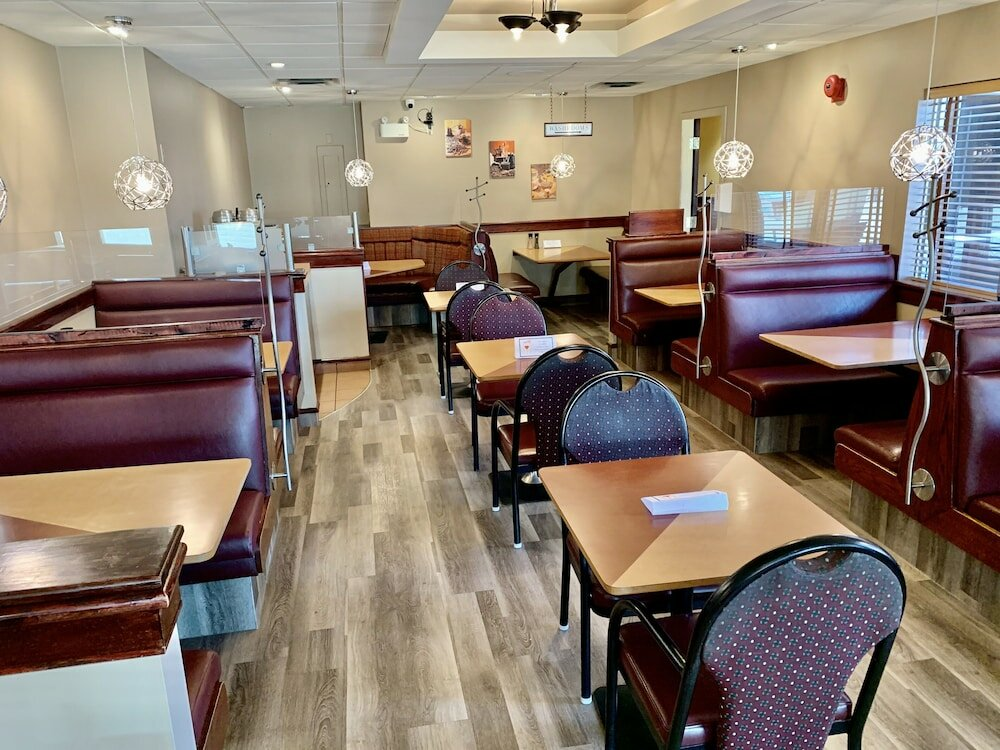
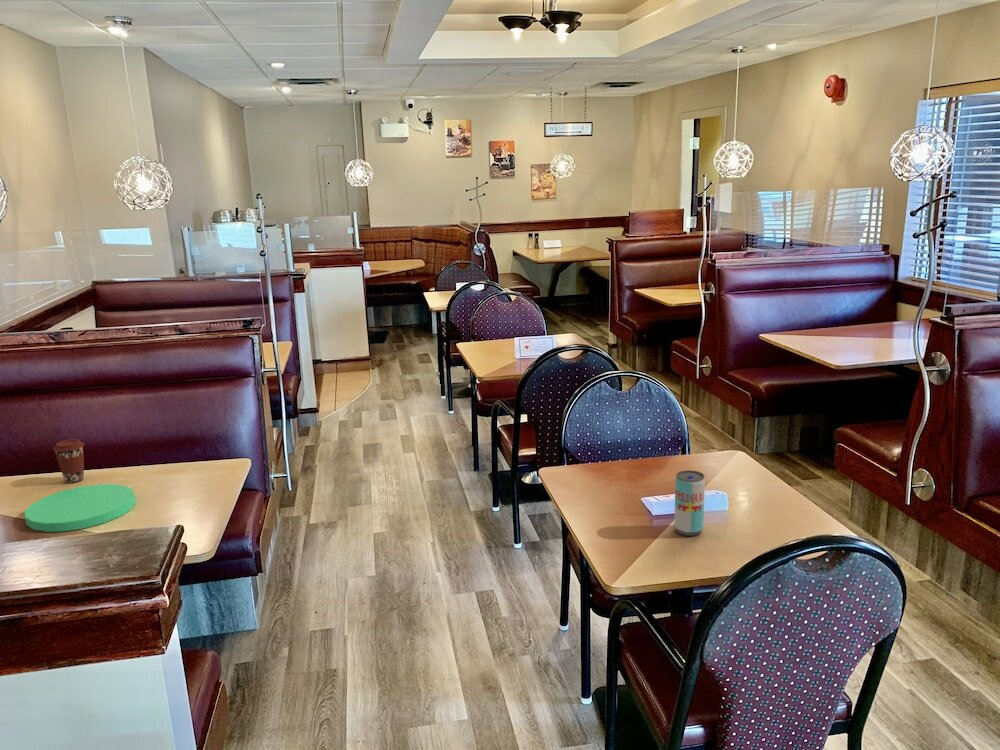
+ plate [24,483,137,533]
+ beverage can [673,469,706,537]
+ coffee cup [52,438,85,484]
